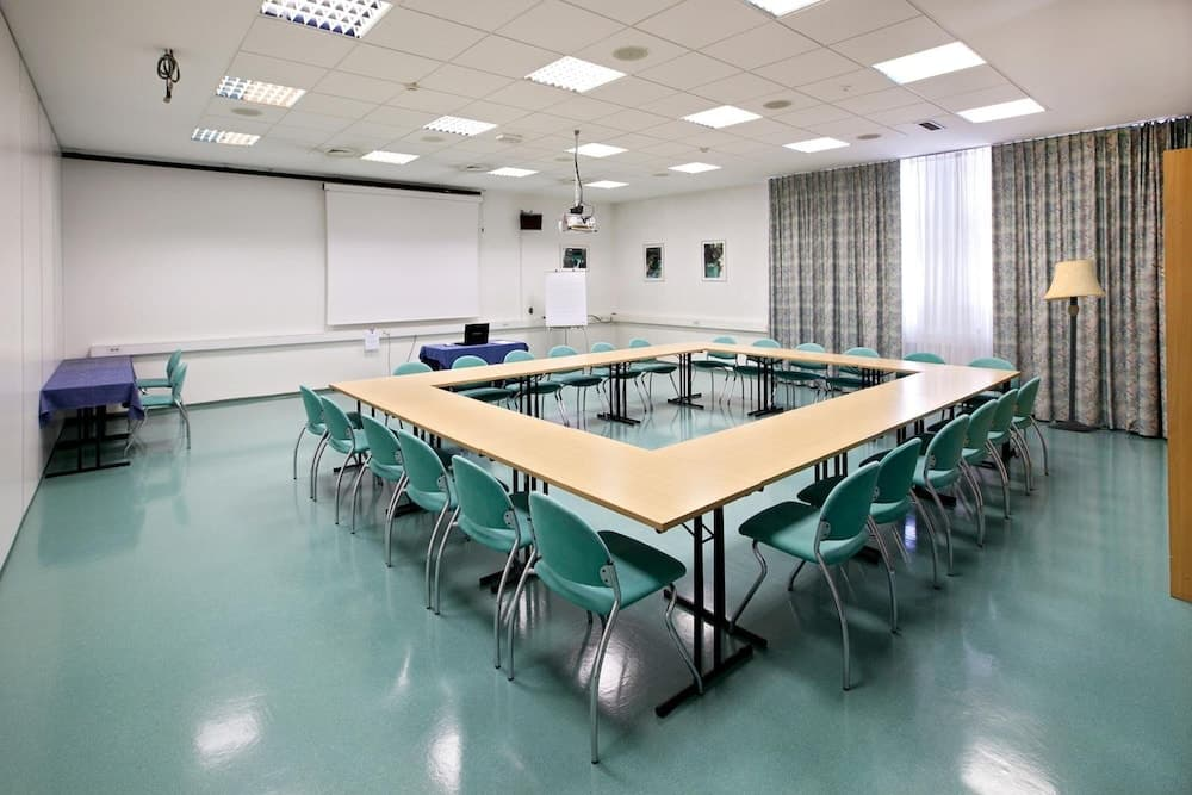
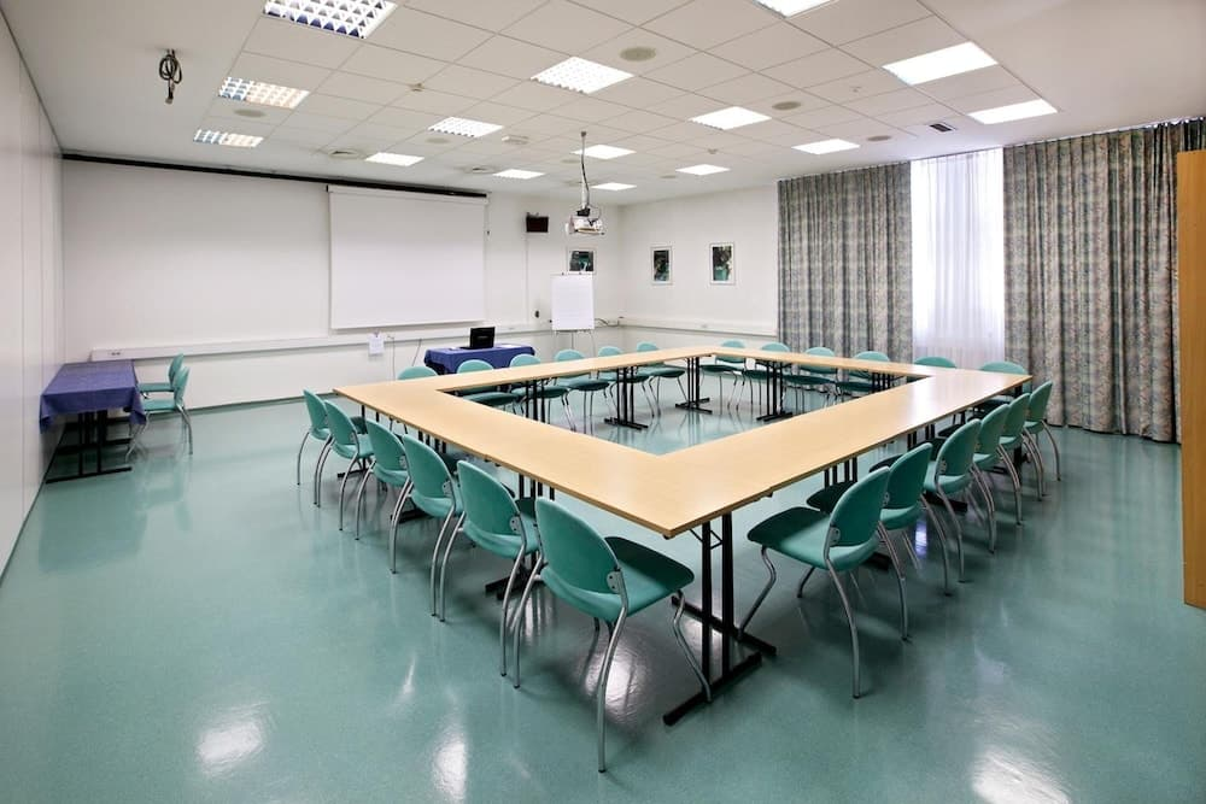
- lamp [1041,259,1109,431]
